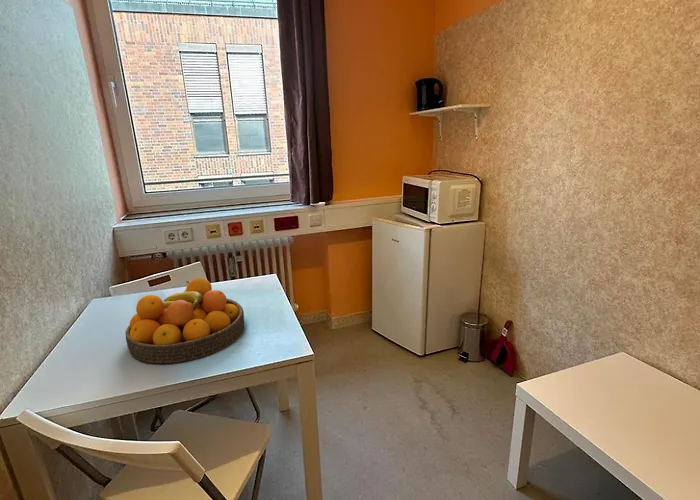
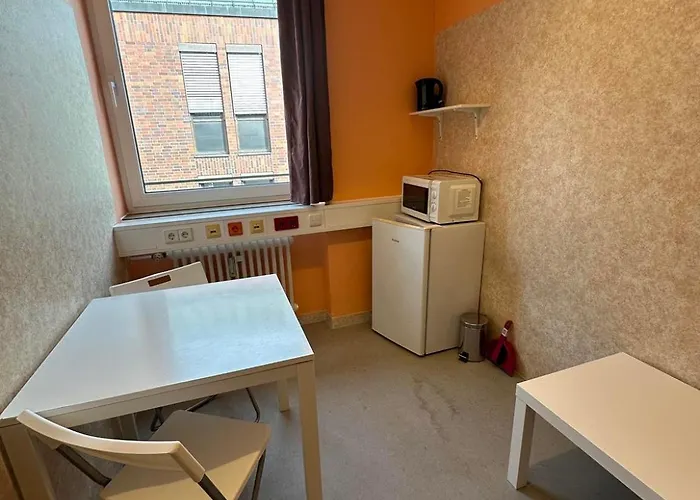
- fruit bowl [125,277,245,364]
